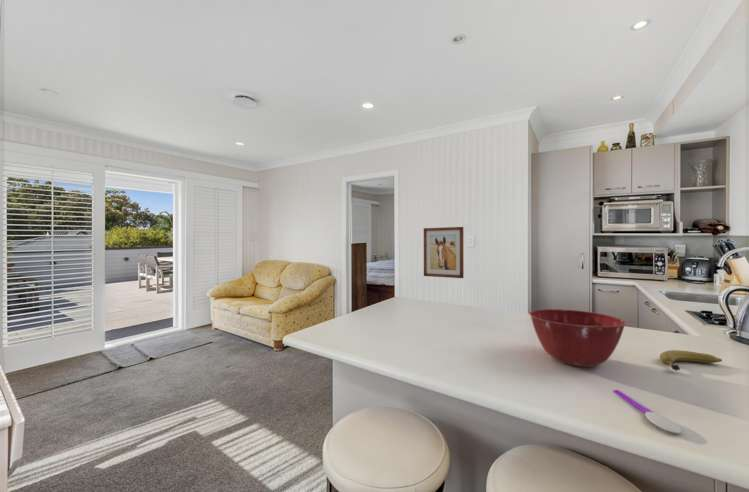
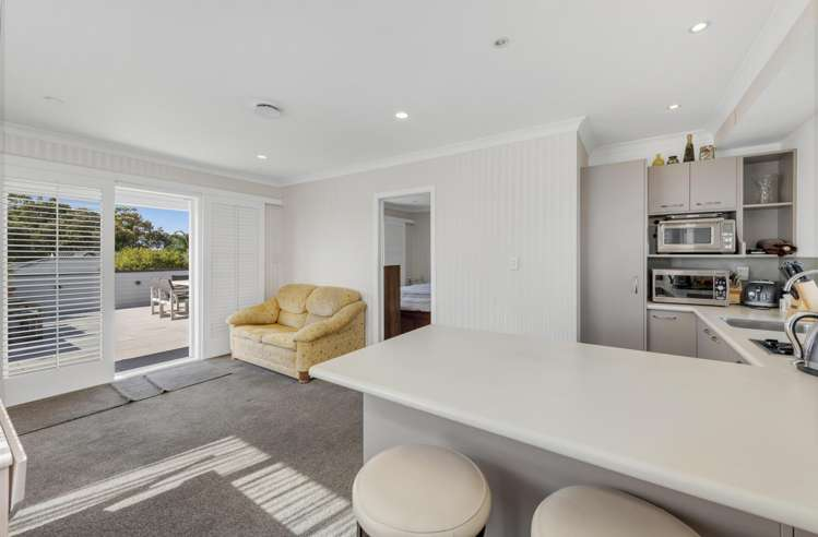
- fruit [659,349,723,372]
- spoon [613,389,682,435]
- wall art [423,226,465,279]
- mixing bowl [528,308,627,368]
